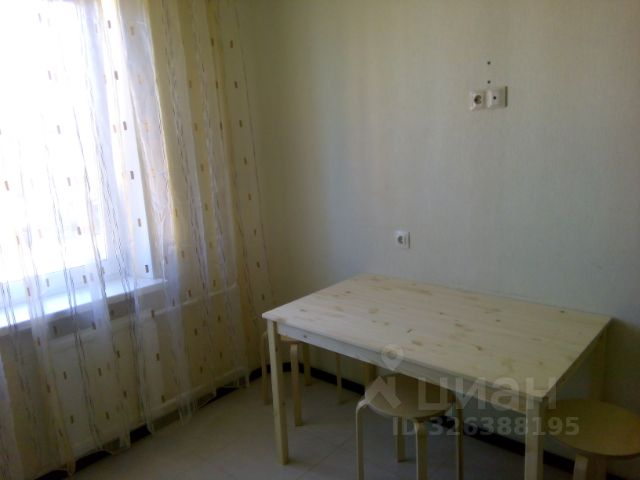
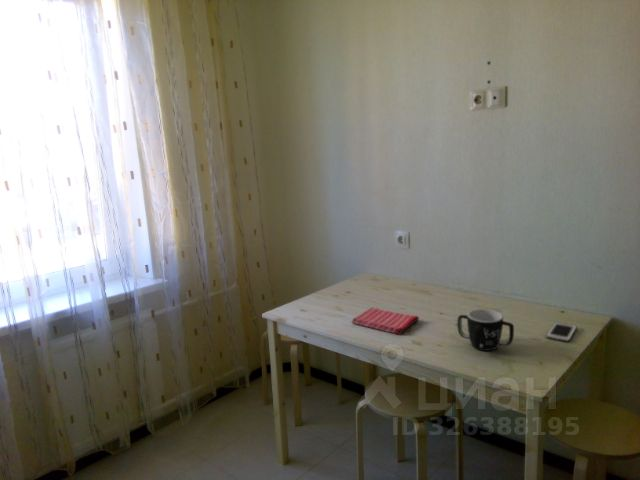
+ cell phone [545,321,577,343]
+ dish towel [351,307,420,336]
+ mug [456,308,515,352]
